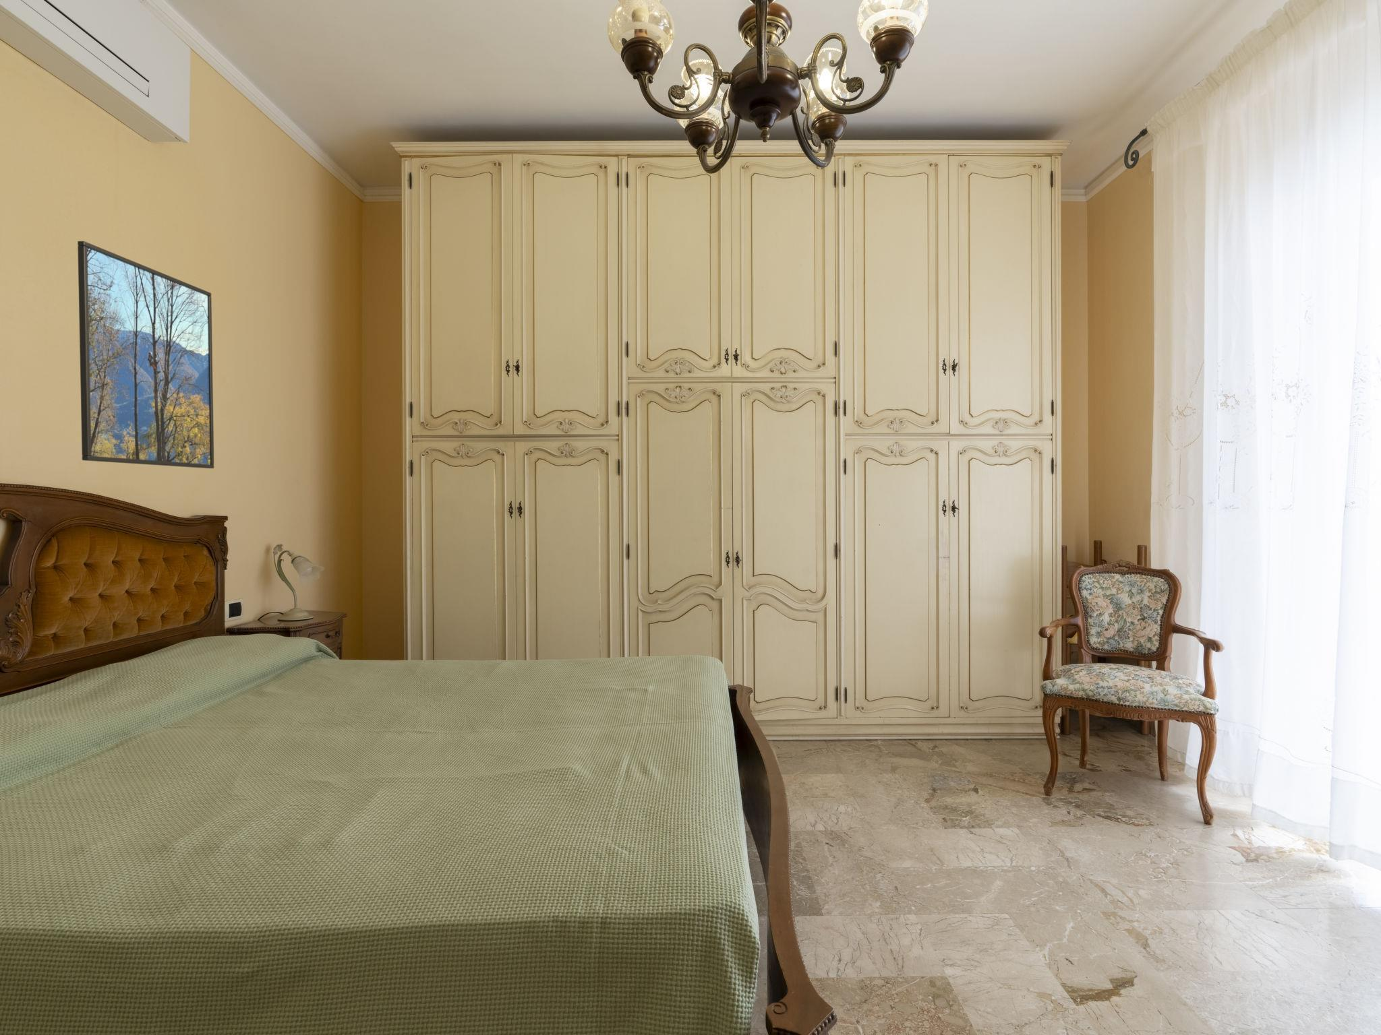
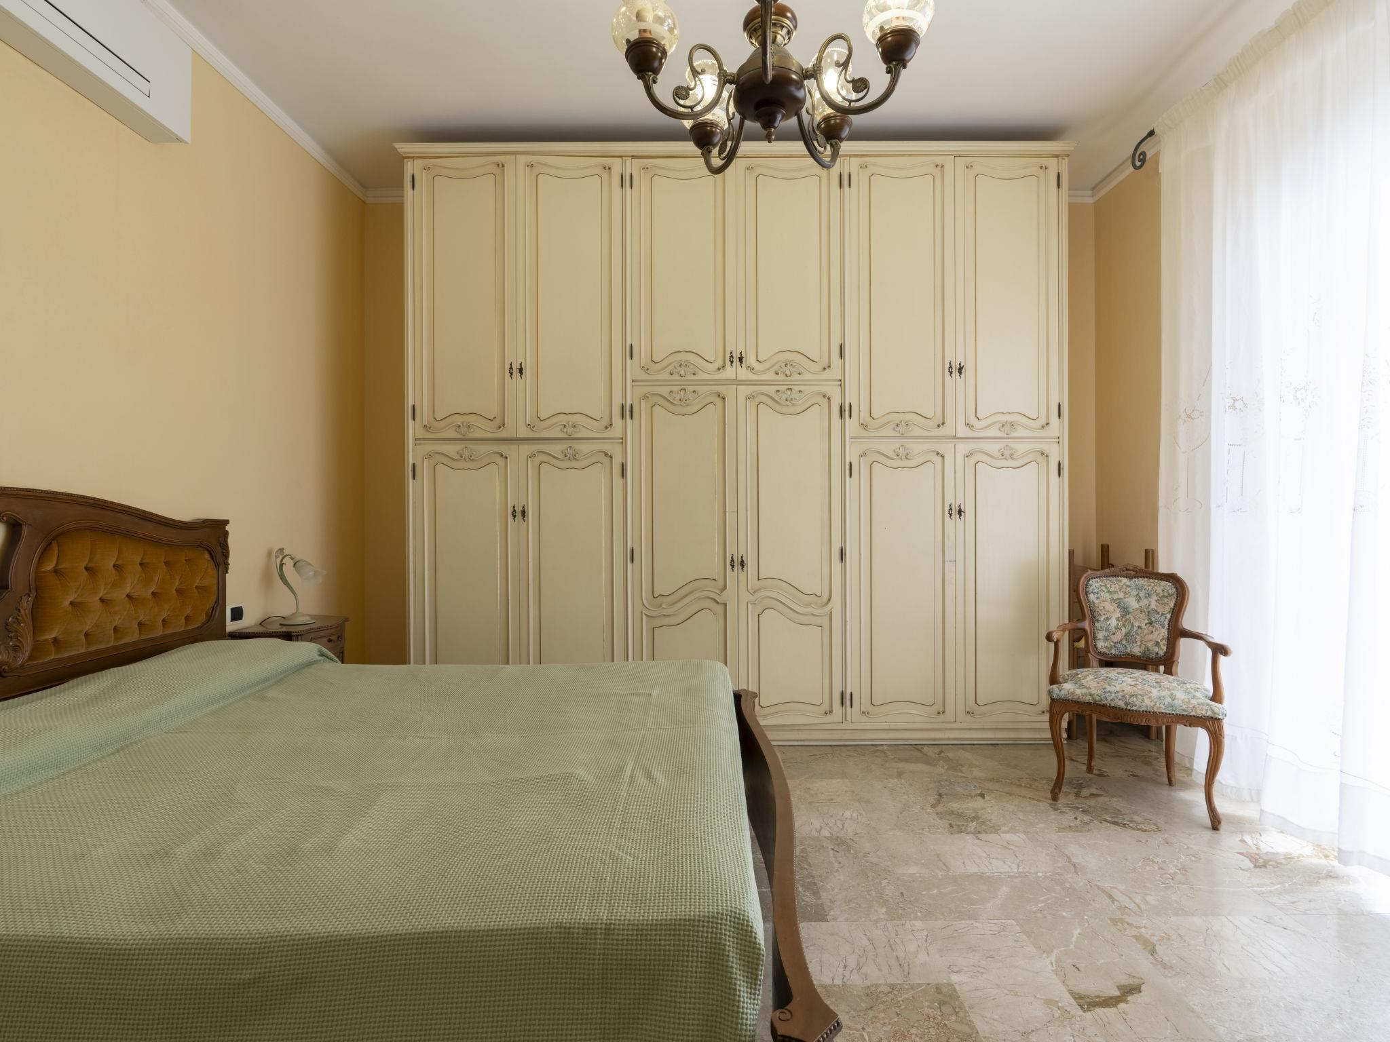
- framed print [77,240,214,469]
